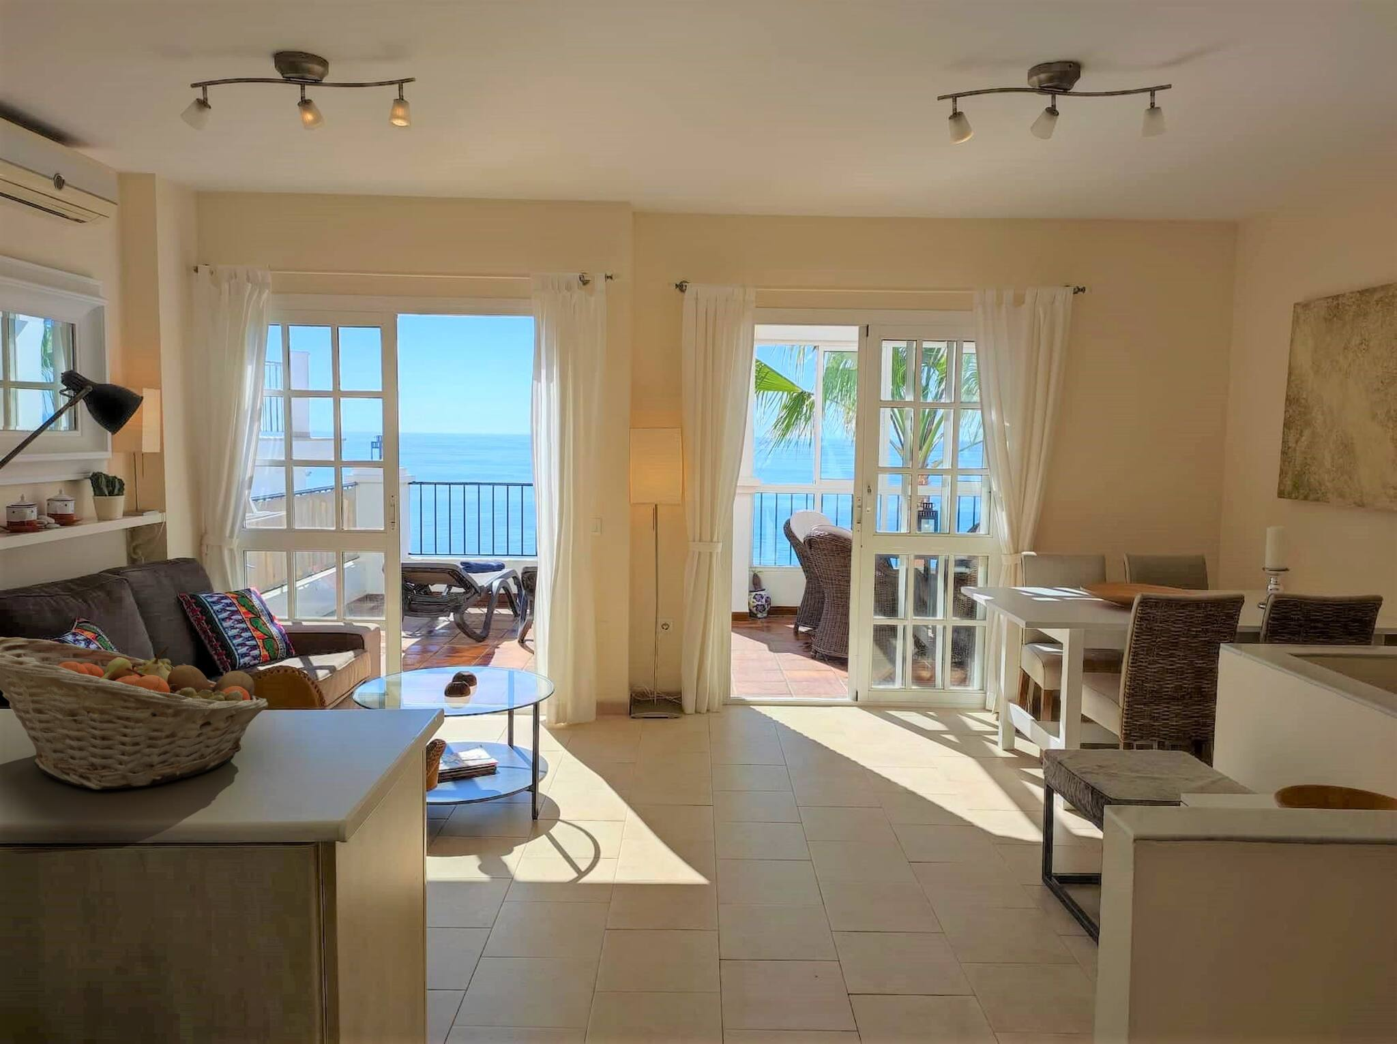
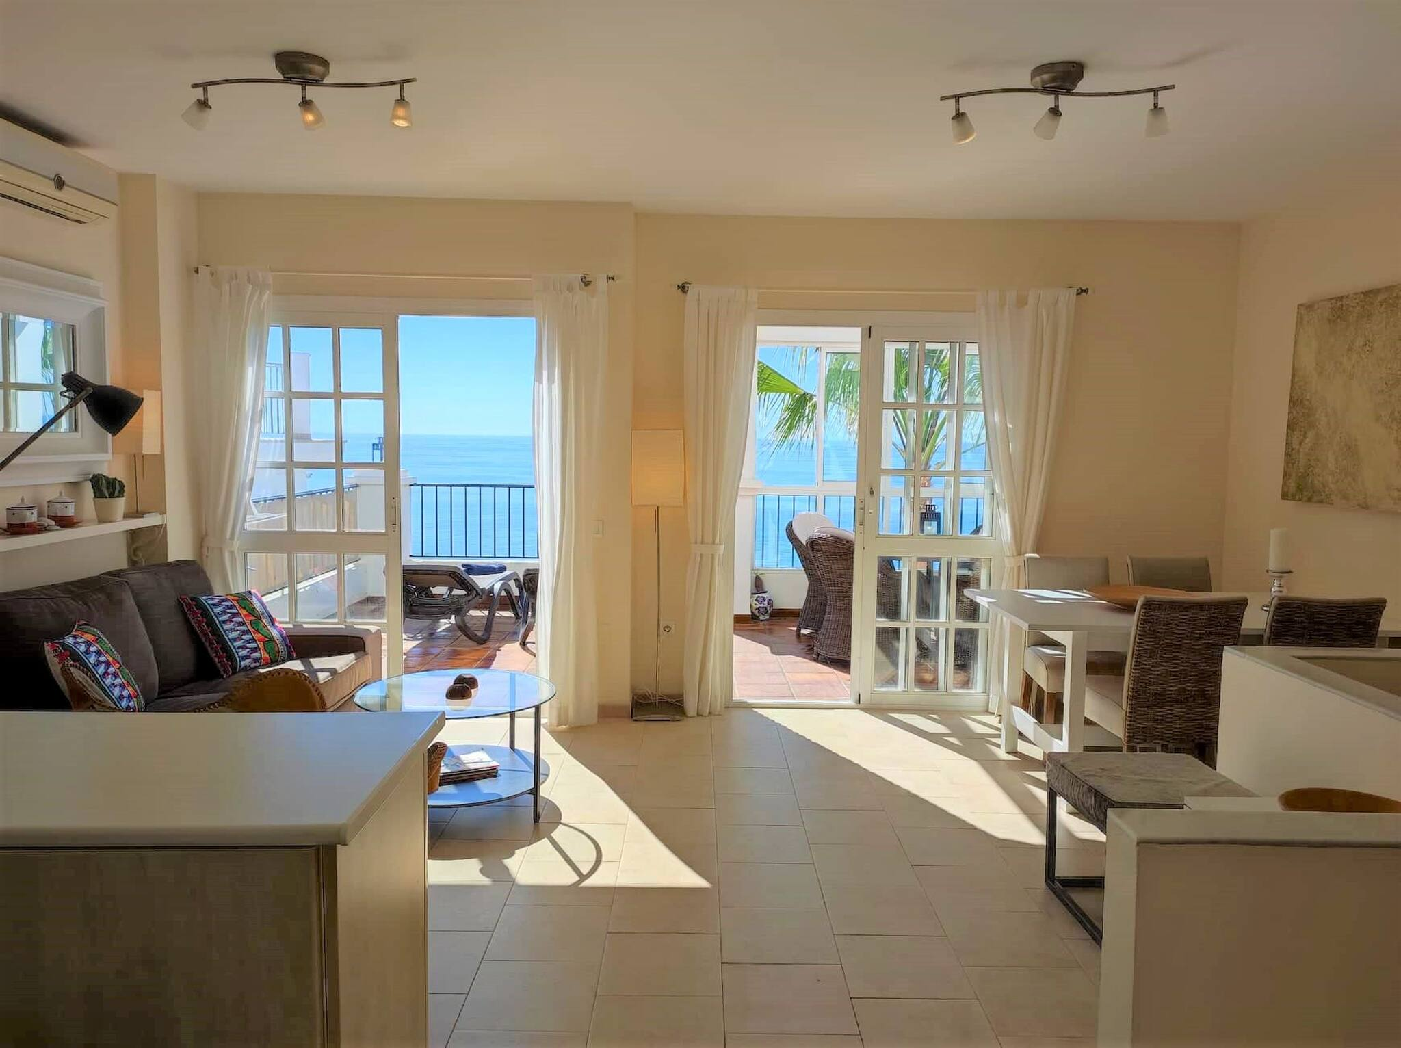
- fruit basket [0,636,269,791]
